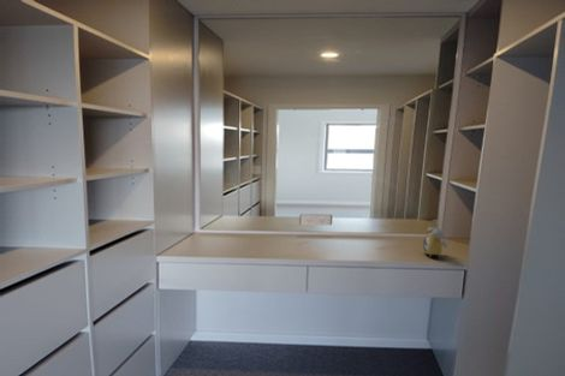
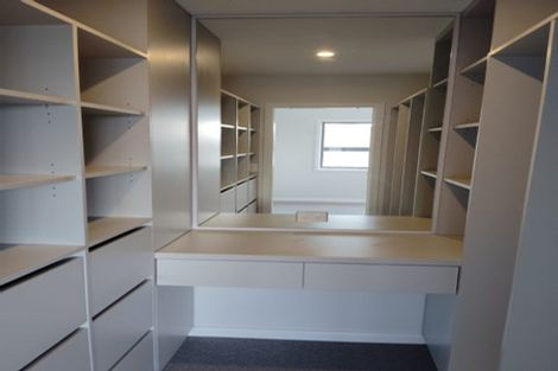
- alarm clock [422,219,450,259]
